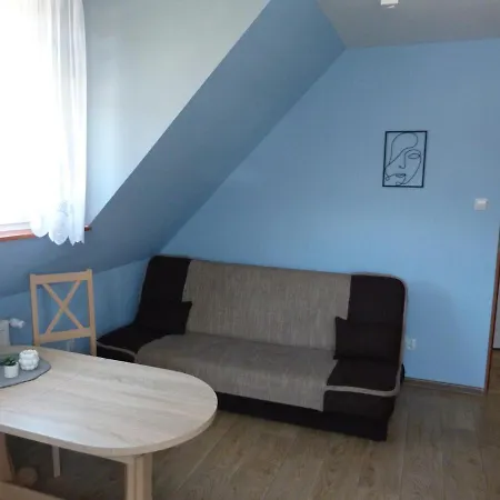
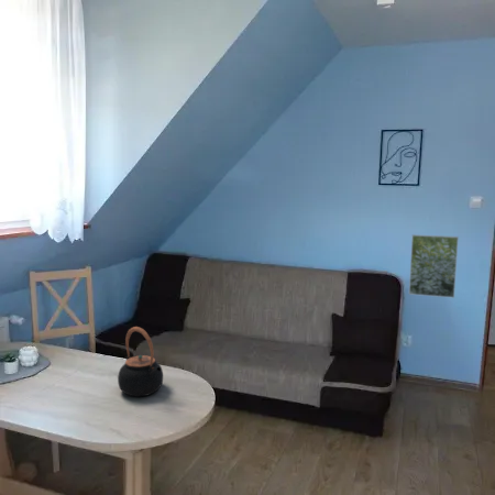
+ teapot [117,326,164,398]
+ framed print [408,233,460,299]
